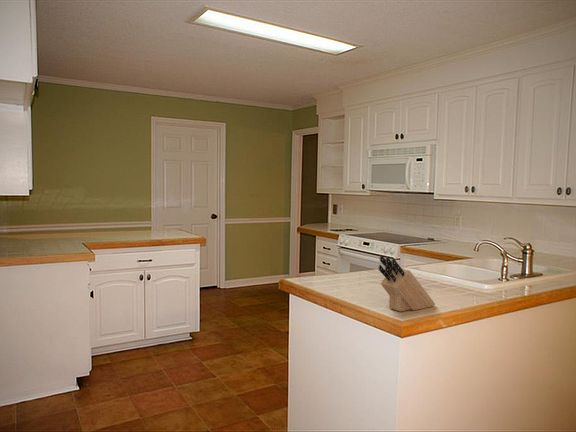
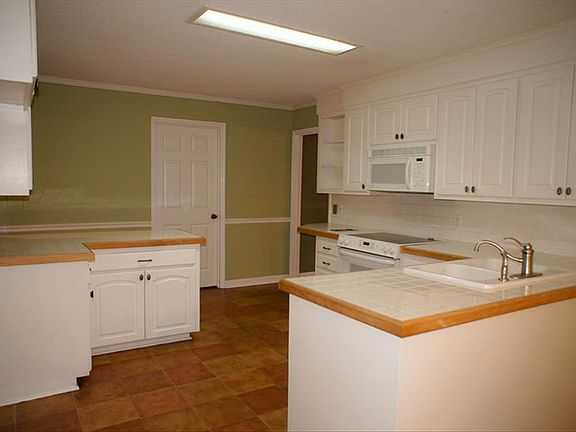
- knife block [378,254,436,312]
